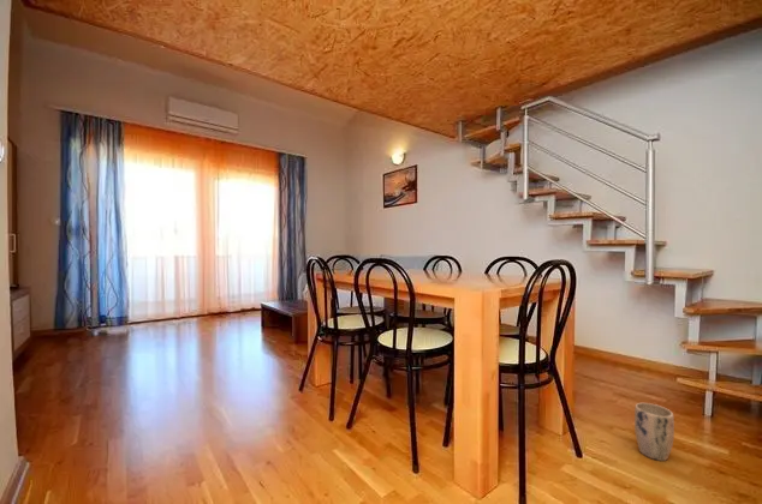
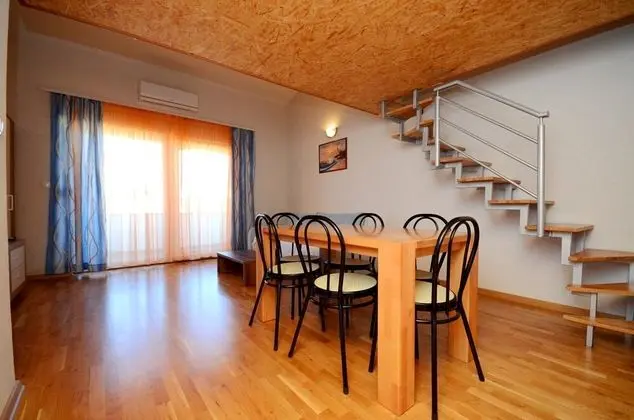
- plant pot [633,402,675,462]
